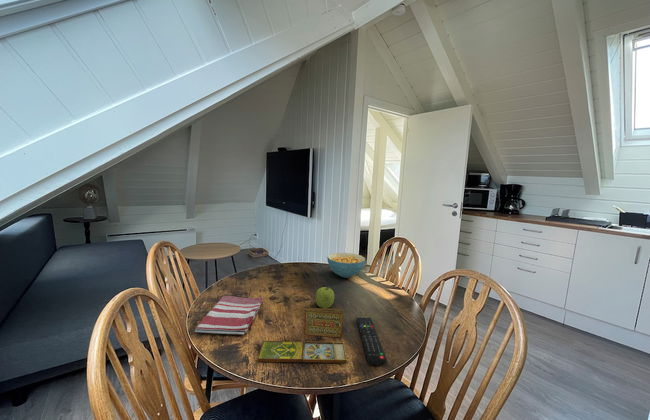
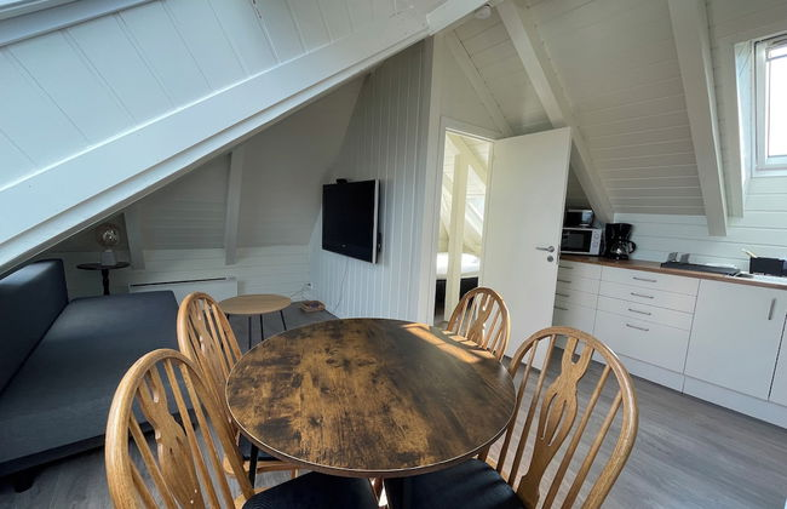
- dish towel [194,295,263,335]
- cereal bowl [326,252,366,279]
- board game [256,307,348,364]
- fruit [314,286,335,308]
- remote control [356,316,388,366]
